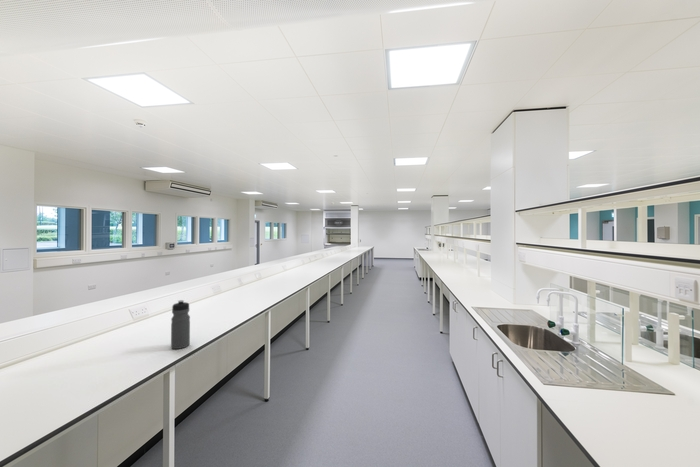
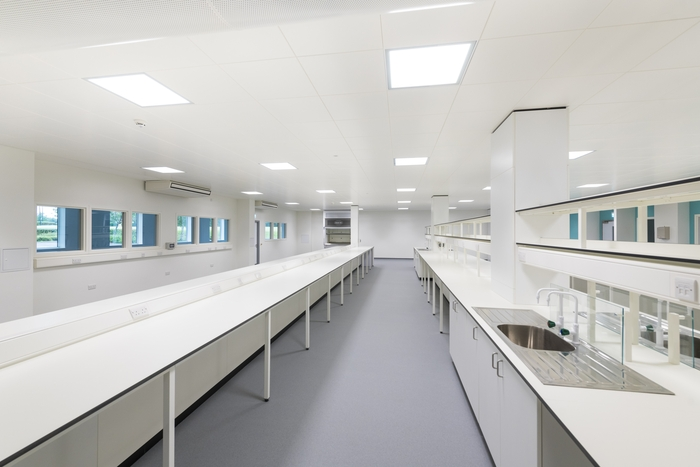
- water bottle [170,299,191,350]
